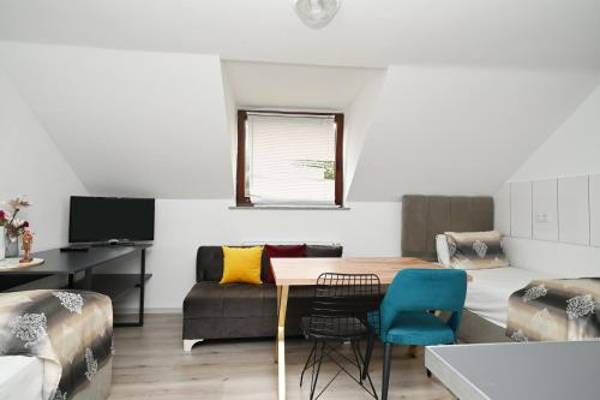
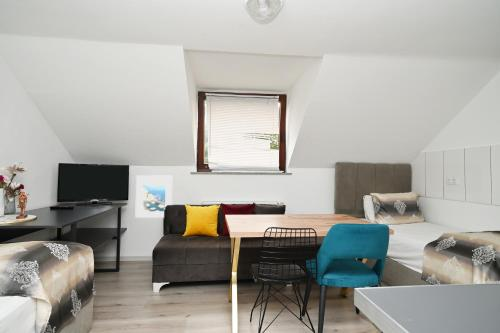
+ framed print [134,174,173,219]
